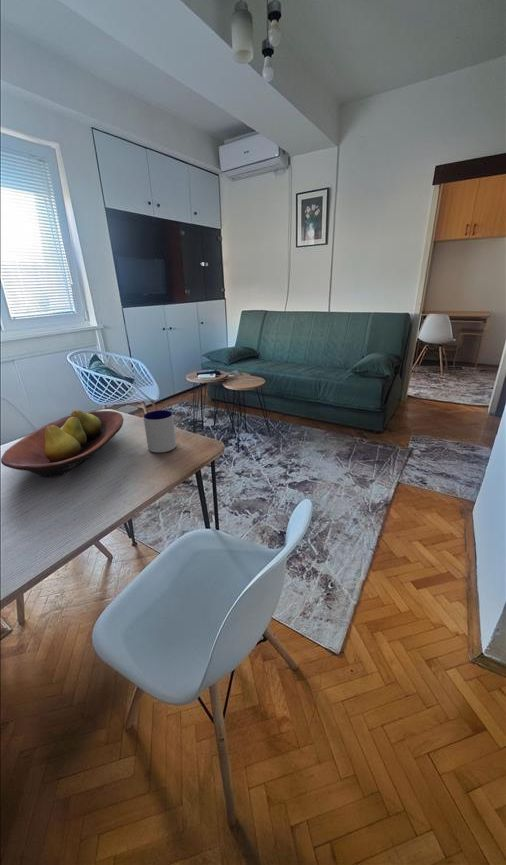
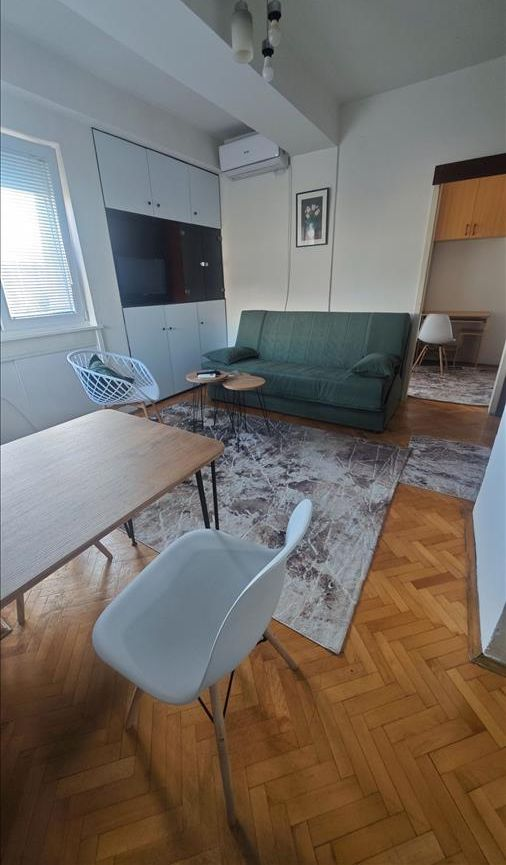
- fruit bowl [0,409,125,479]
- mug [142,409,177,453]
